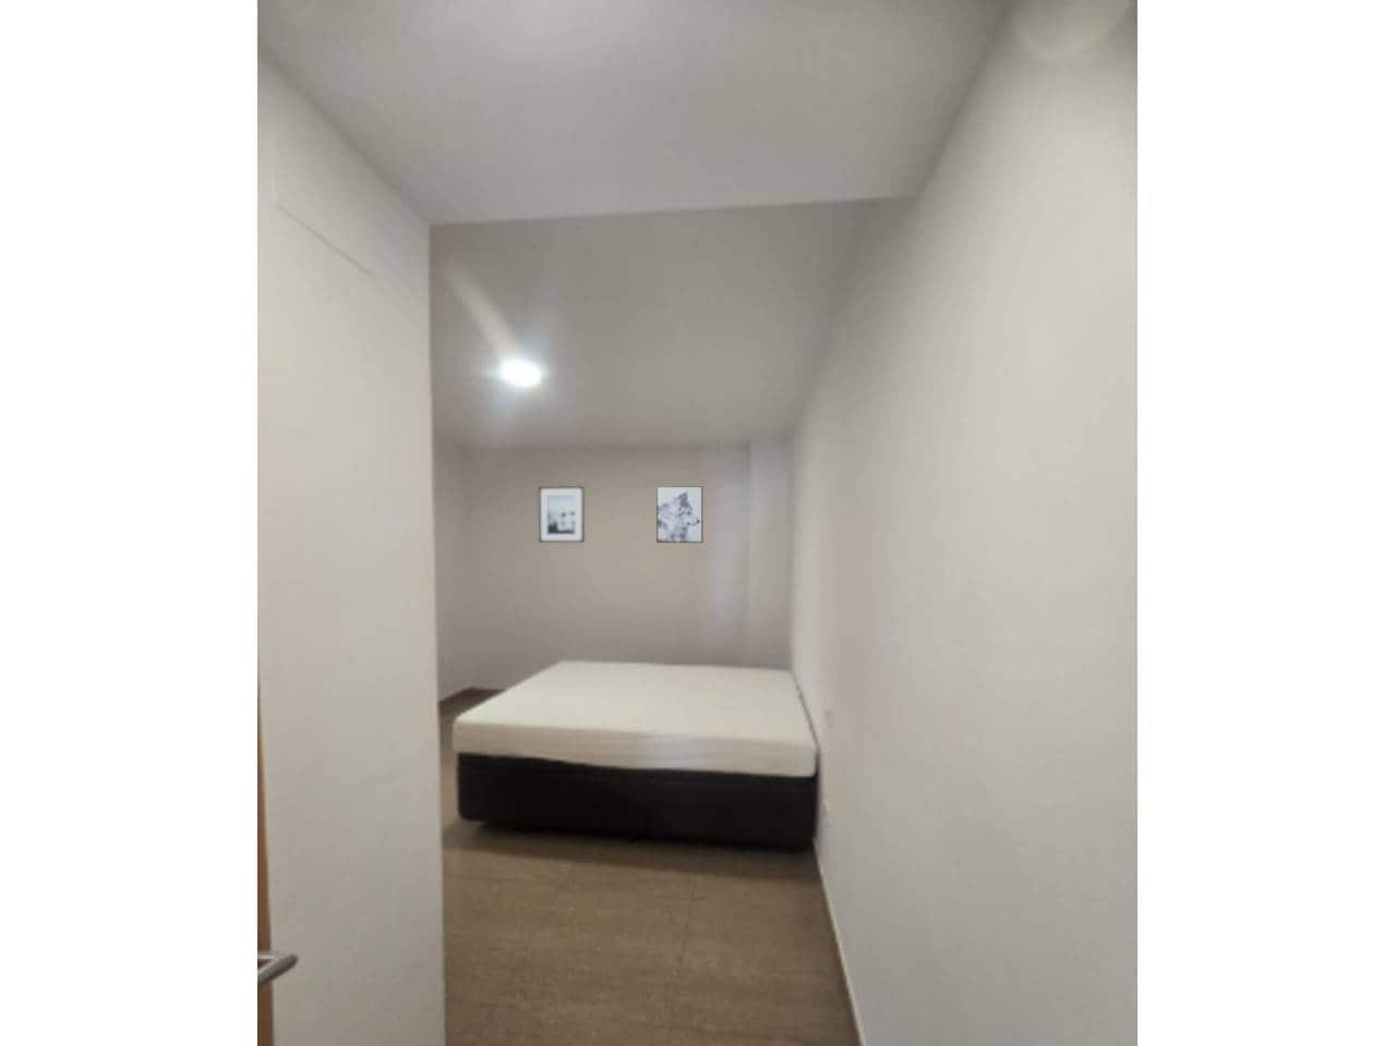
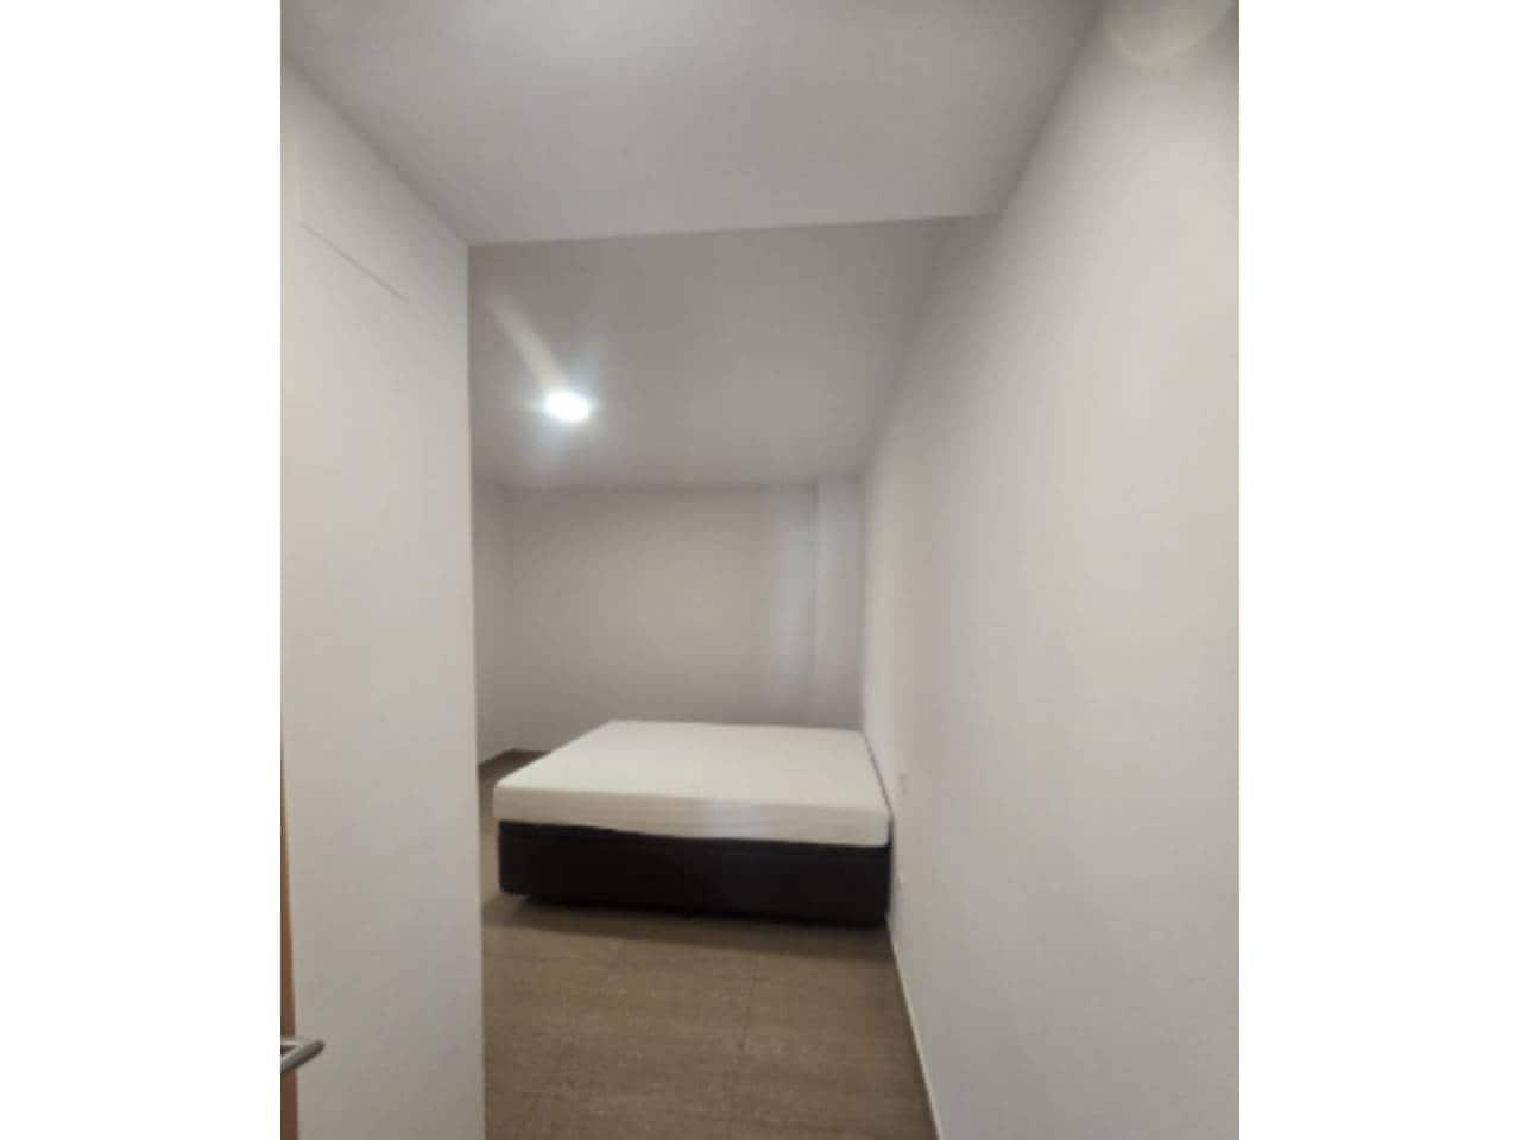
- wall art [538,485,586,544]
- wall art [655,485,703,544]
